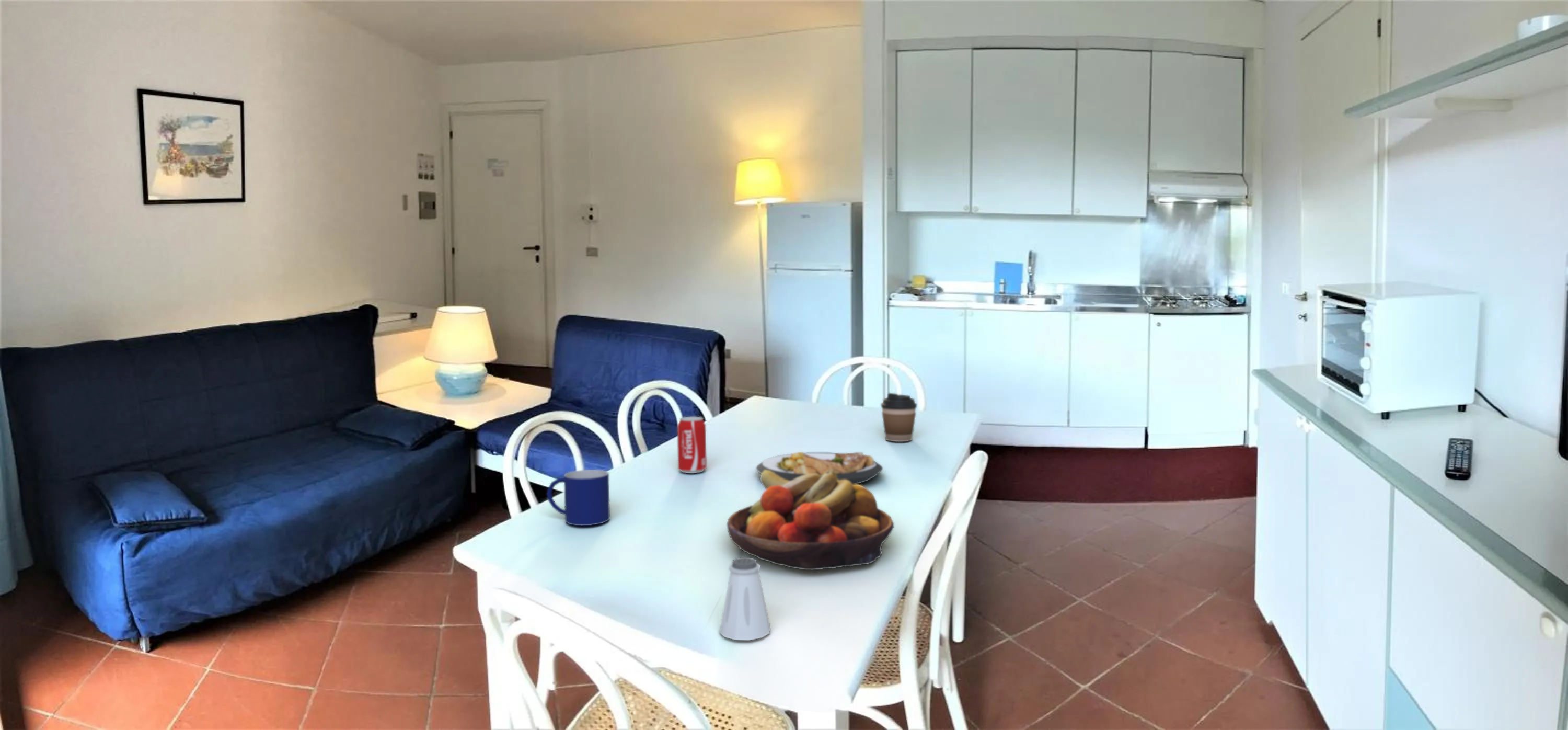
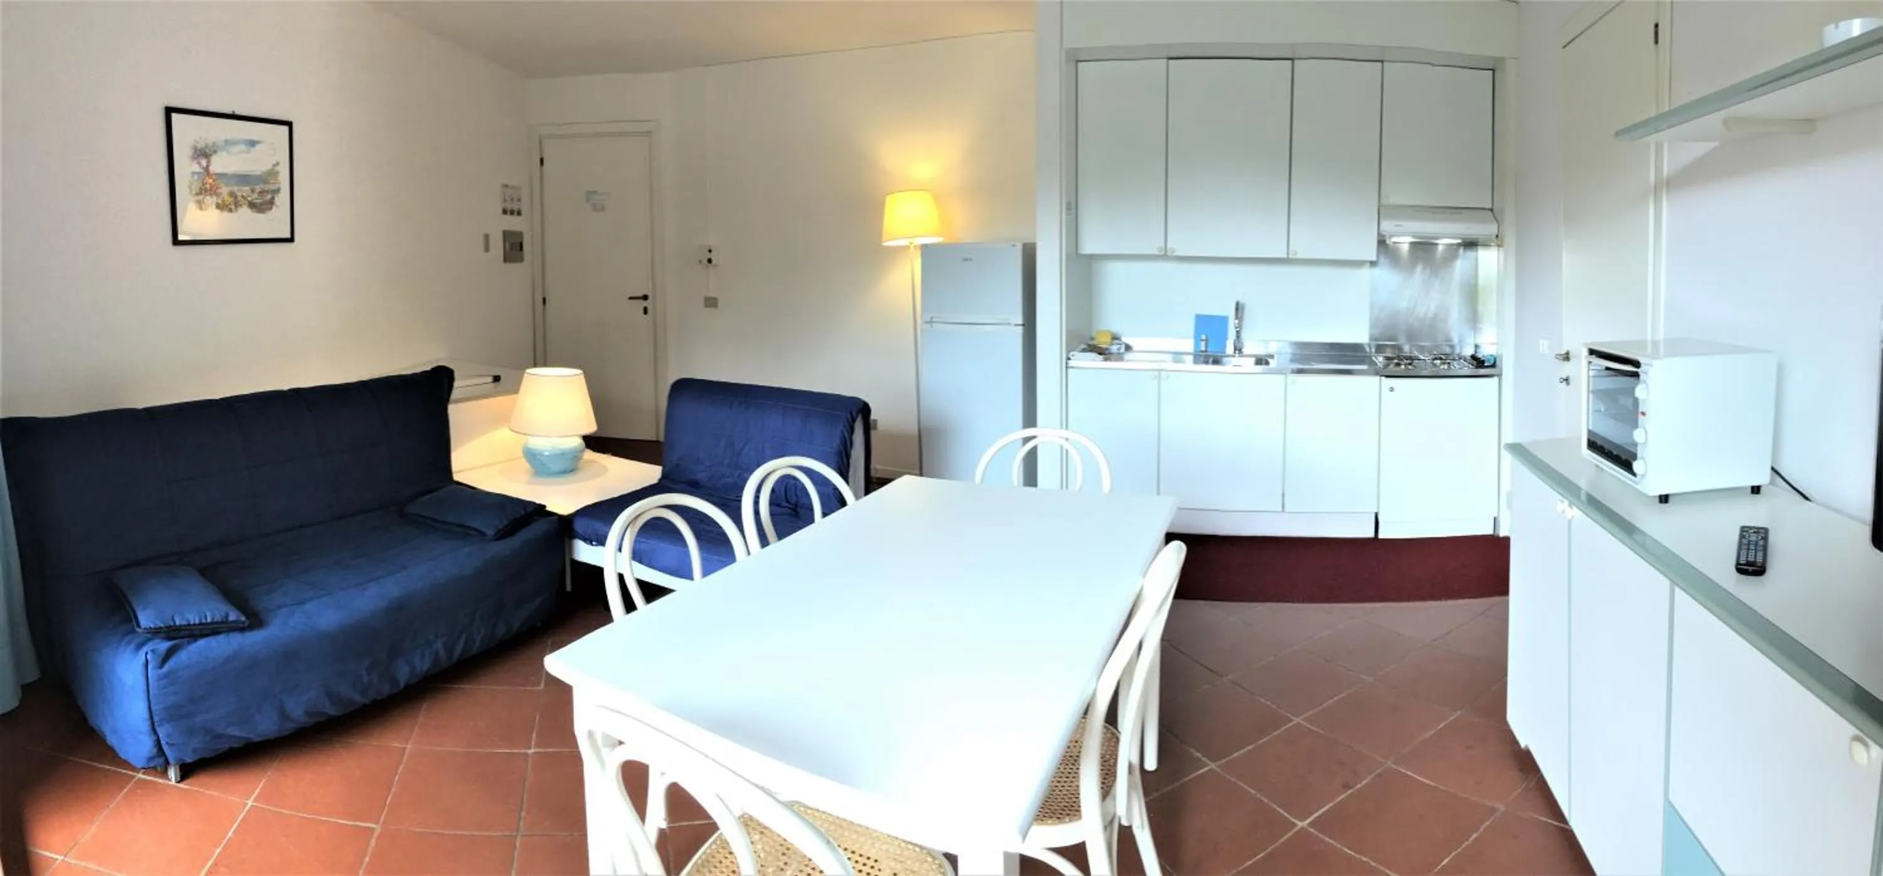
- fruit bowl [727,470,894,571]
- mug [546,469,610,527]
- coffee cup [880,392,917,442]
- plate [756,451,883,485]
- saltshaker [719,557,771,641]
- beverage can [677,416,707,474]
